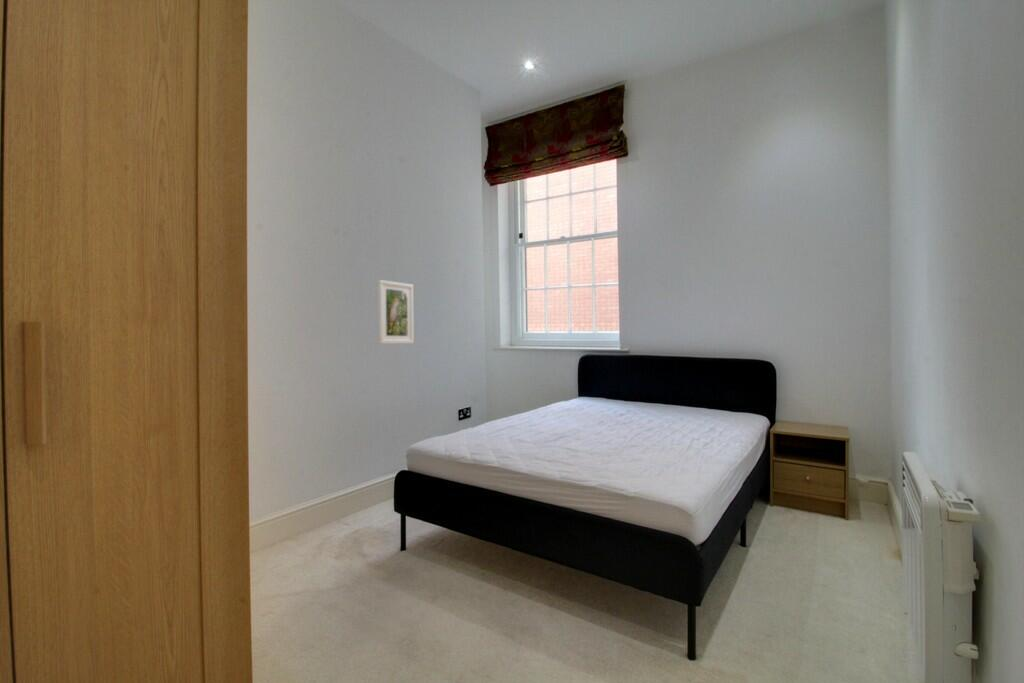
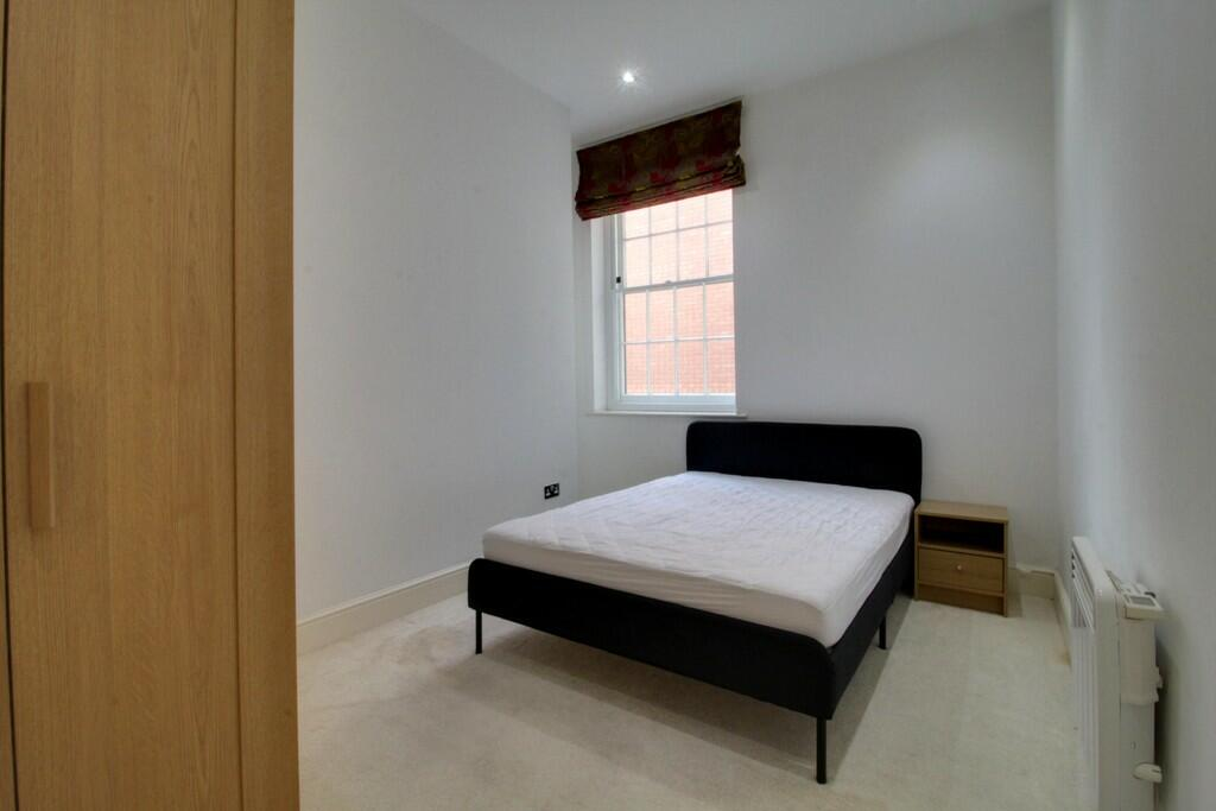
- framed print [377,279,415,345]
